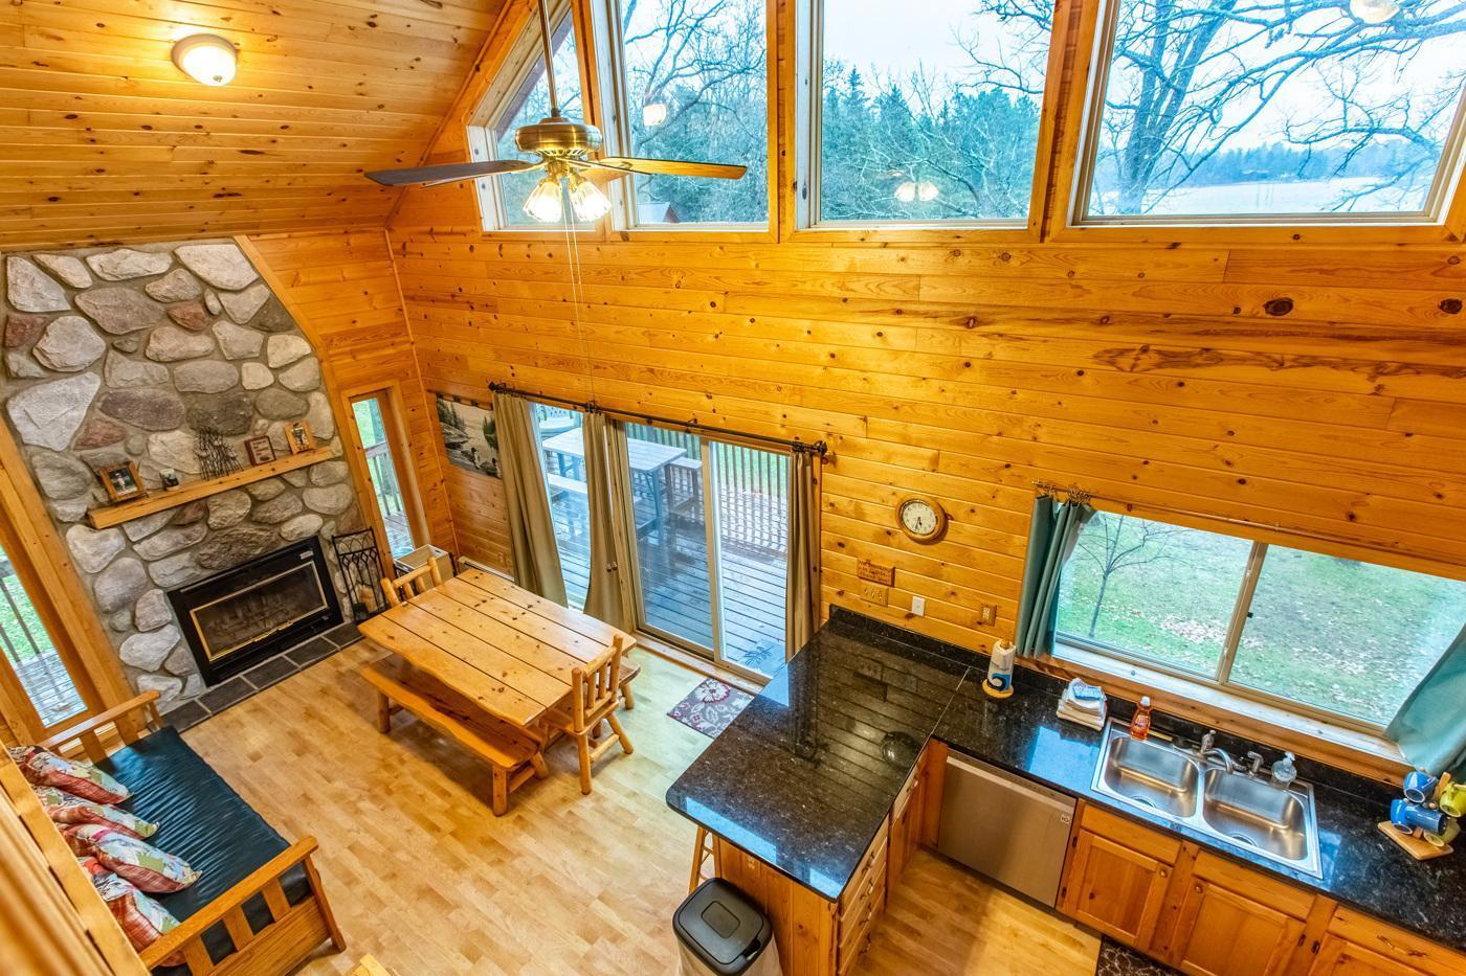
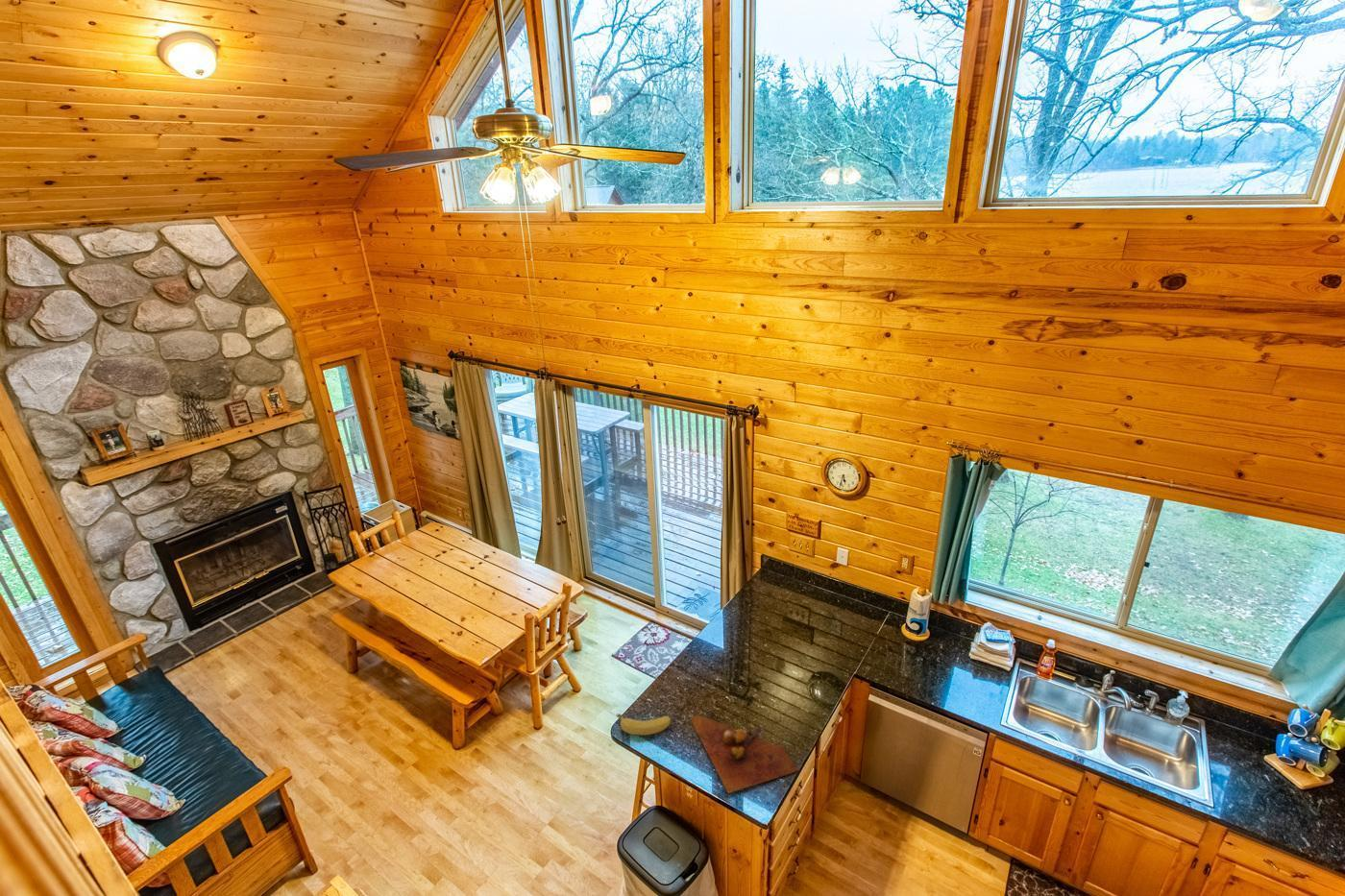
+ cutting board [689,714,798,794]
+ banana [616,713,672,736]
